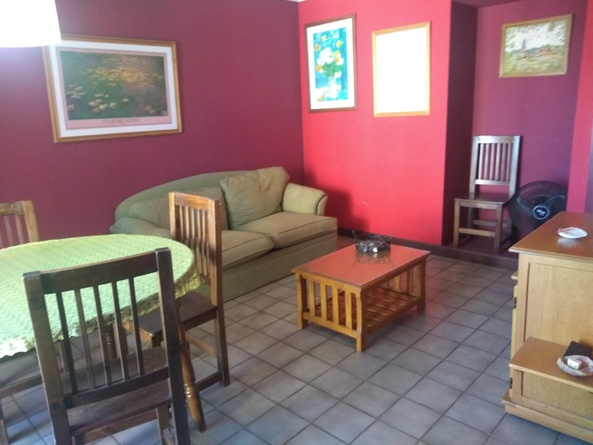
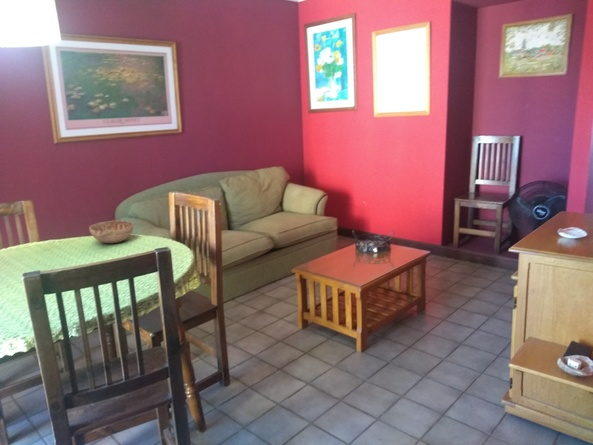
+ decorative bowl [88,219,135,244]
